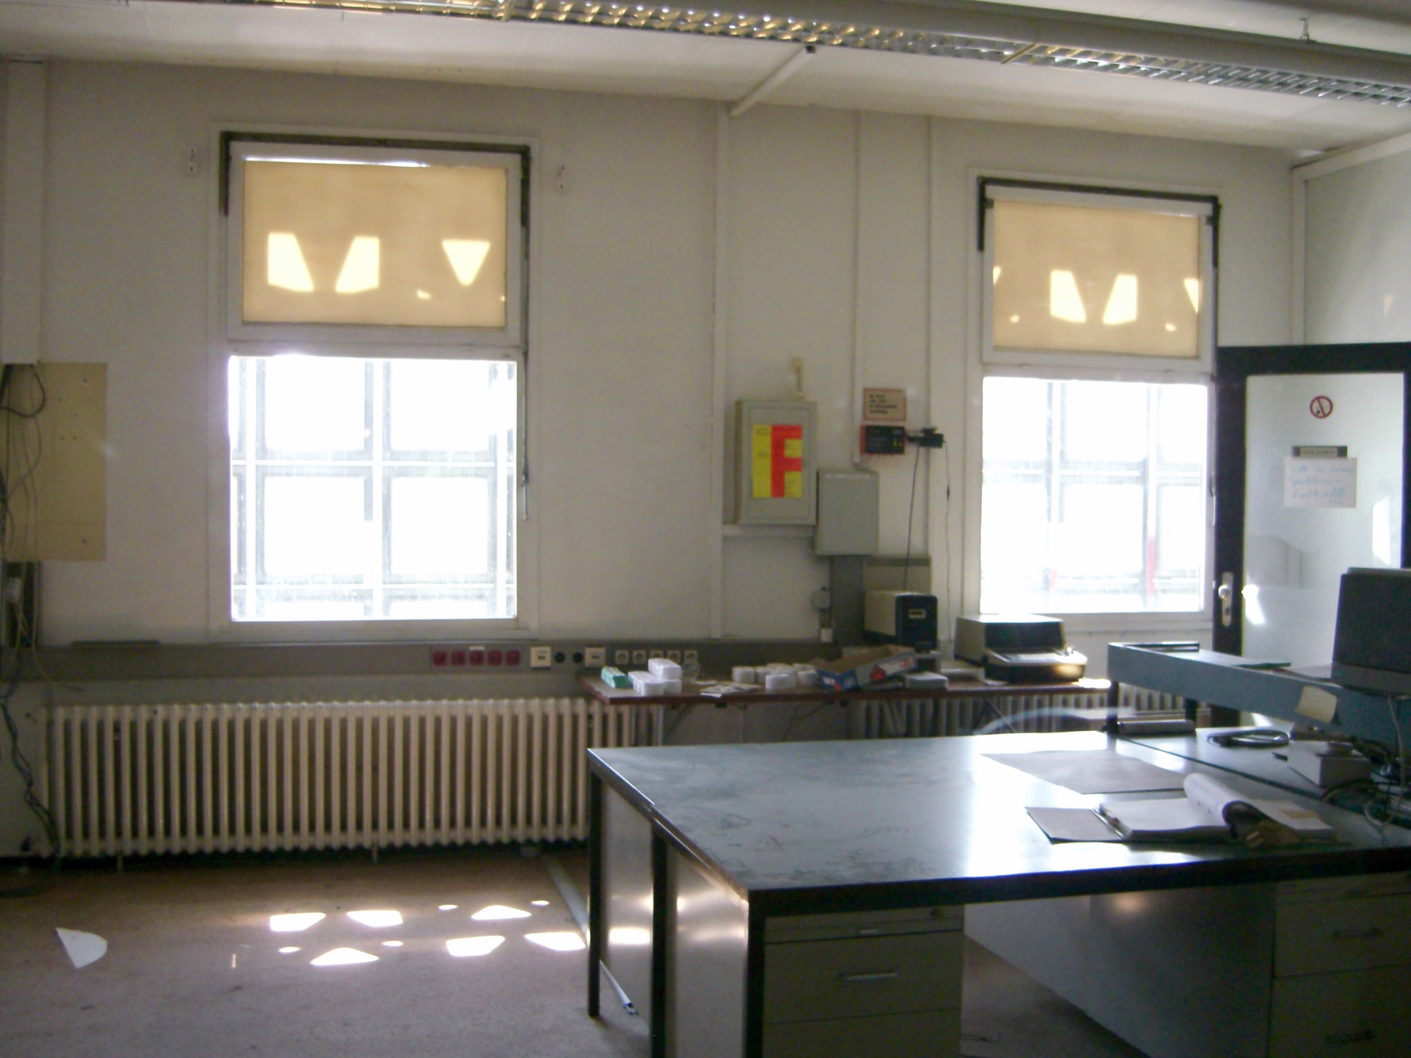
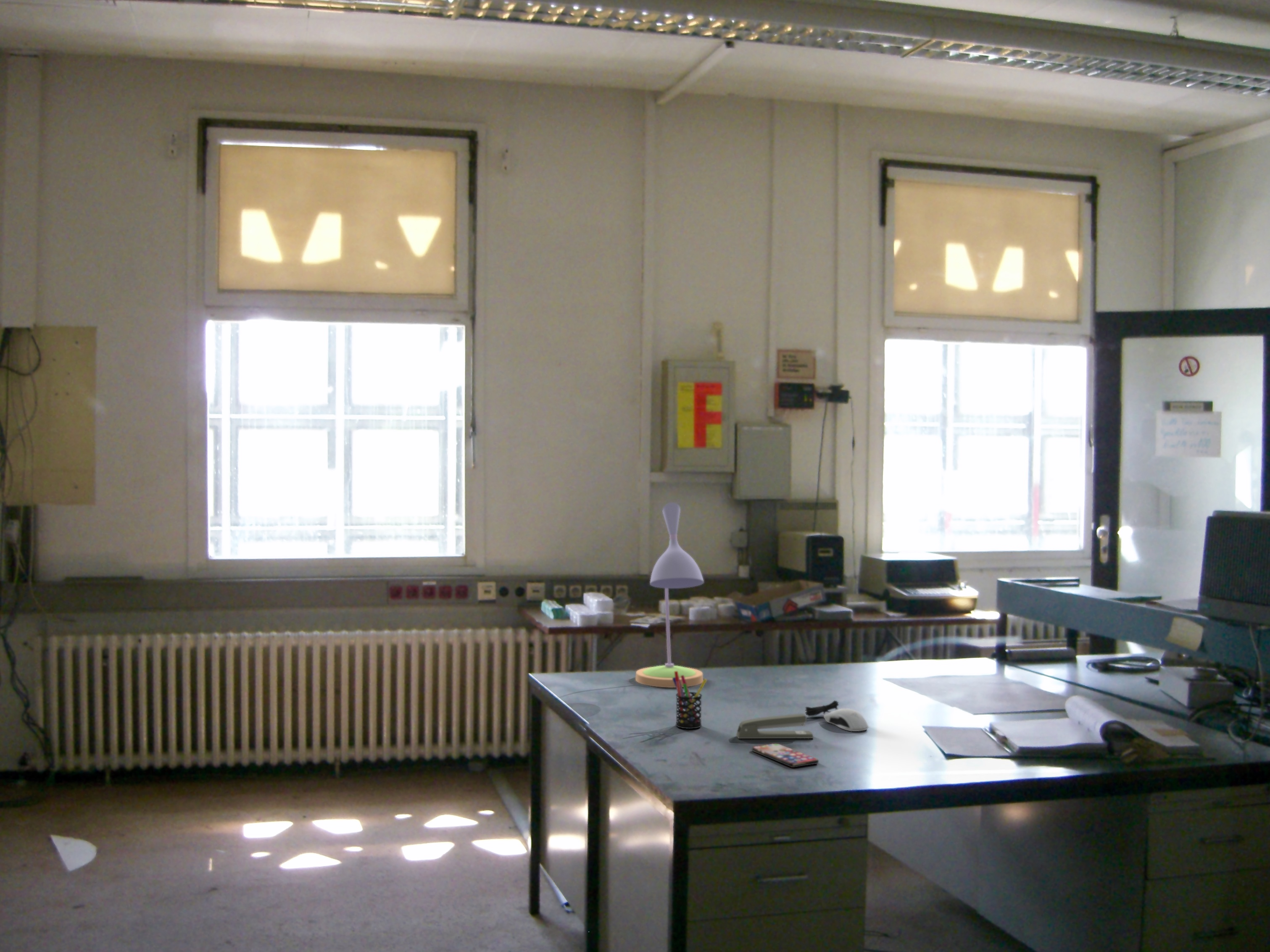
+ pen holder [672,671,707,729]
+ smartphone [751,743,819,768]
+ stapler [736,713,814,739]
+ computer mouse [805,700,869,732]
+ desk lamp [635,502,704,688]
